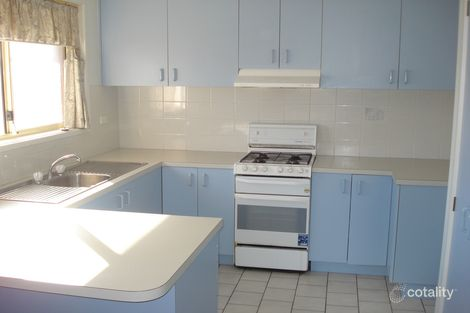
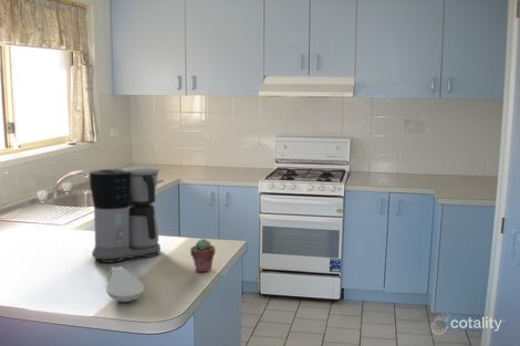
+ coffee maker [89,166,162,264]
+ potted succulent [189,238,216,273]
+ spoon rest [105,265,145,303]
